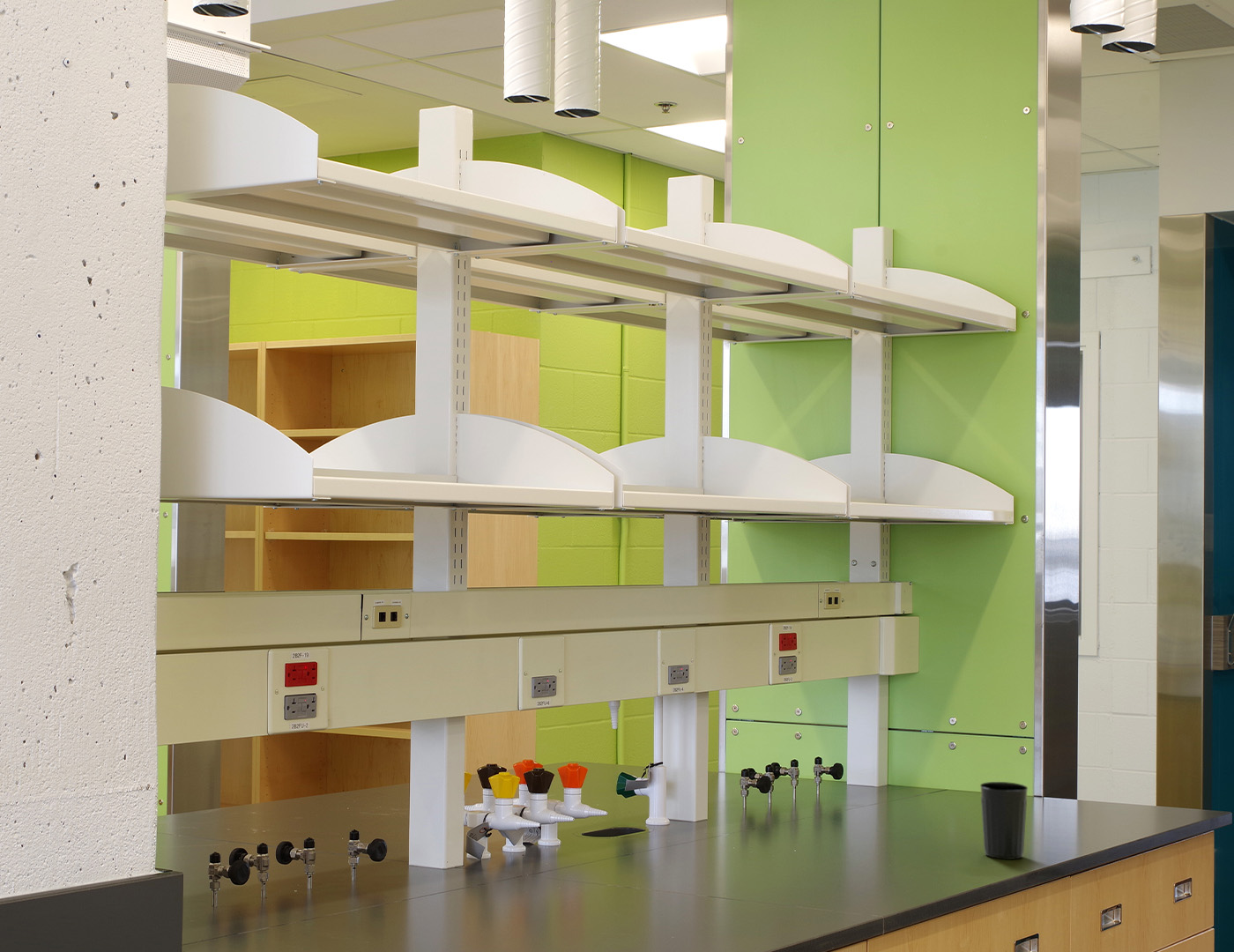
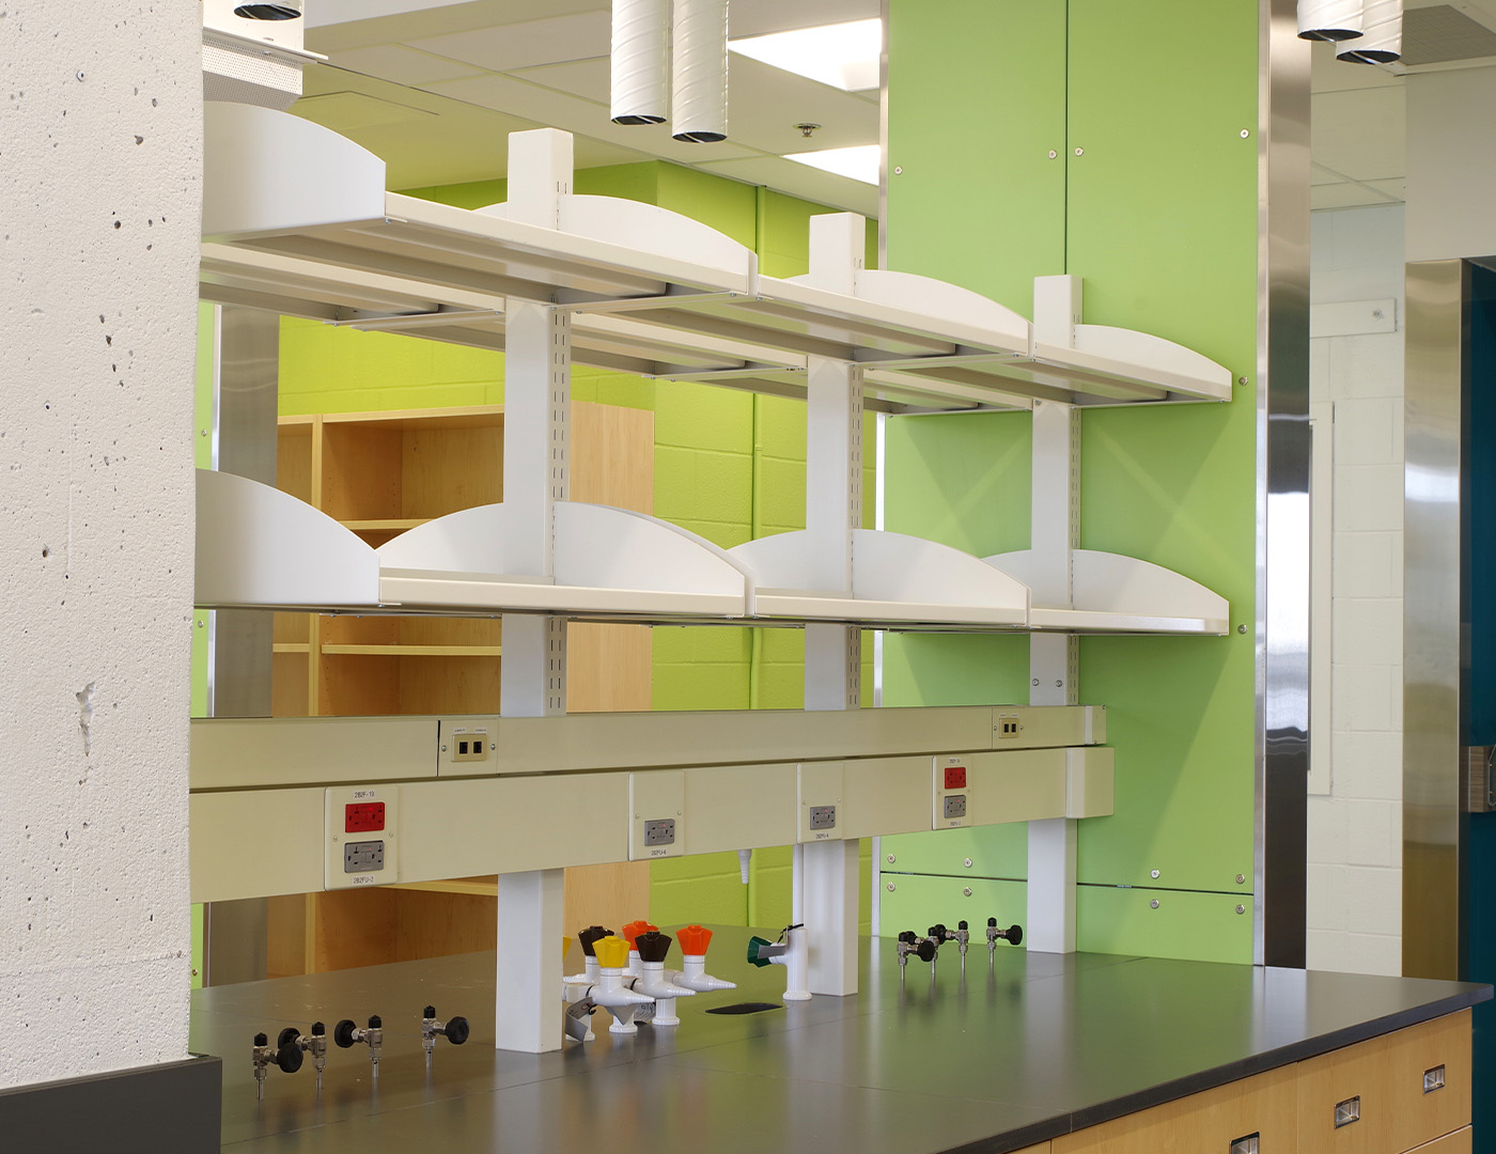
- cup [979,781,1029,860]
